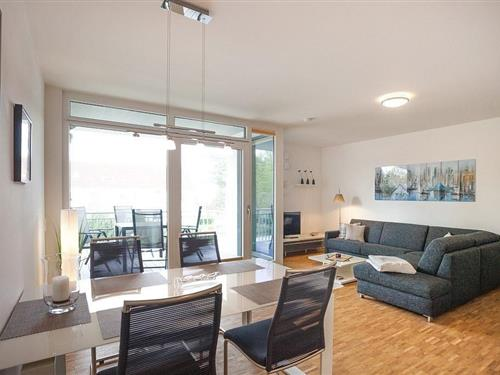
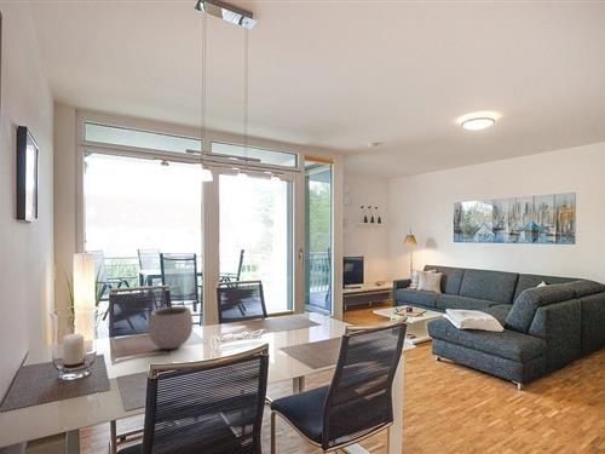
+ plant pot [146,293,195,350]
